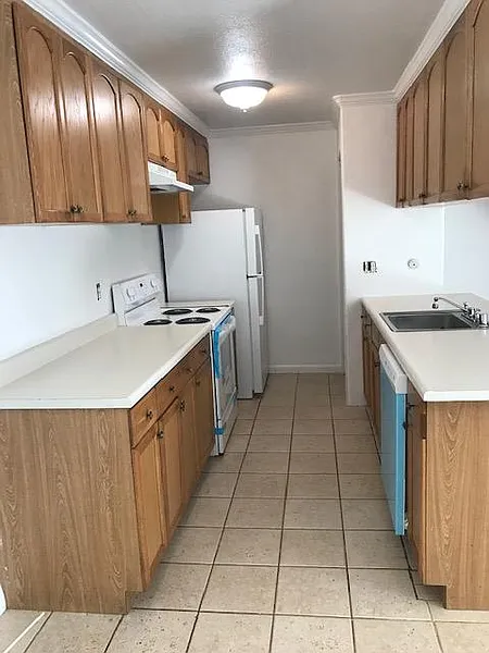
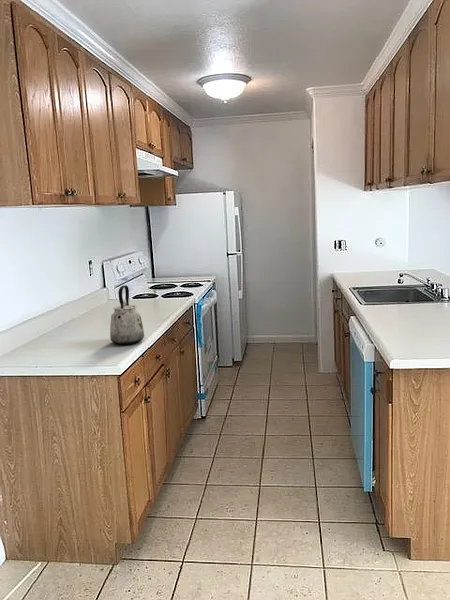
+ kettle [109,284,145,345]
